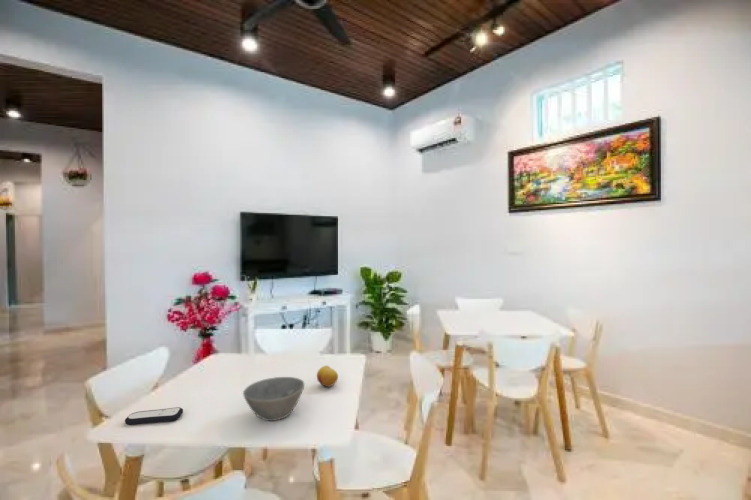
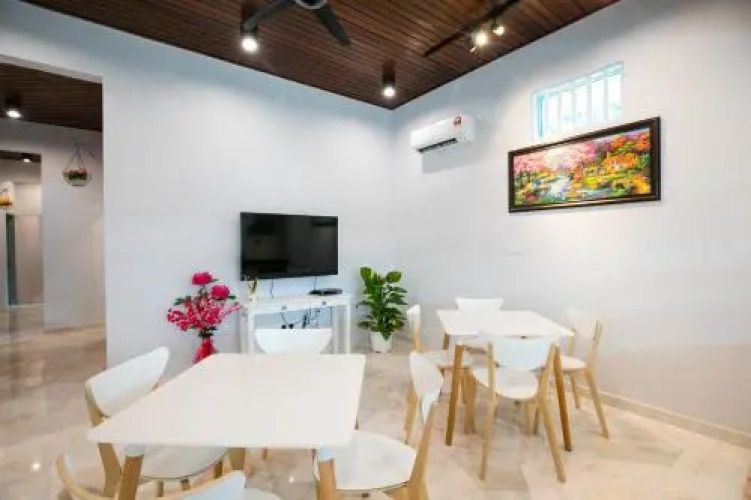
- bowl [242,376,305,422]
- remote control [124,406,184,426]
- fruit [316,365,339,388]
